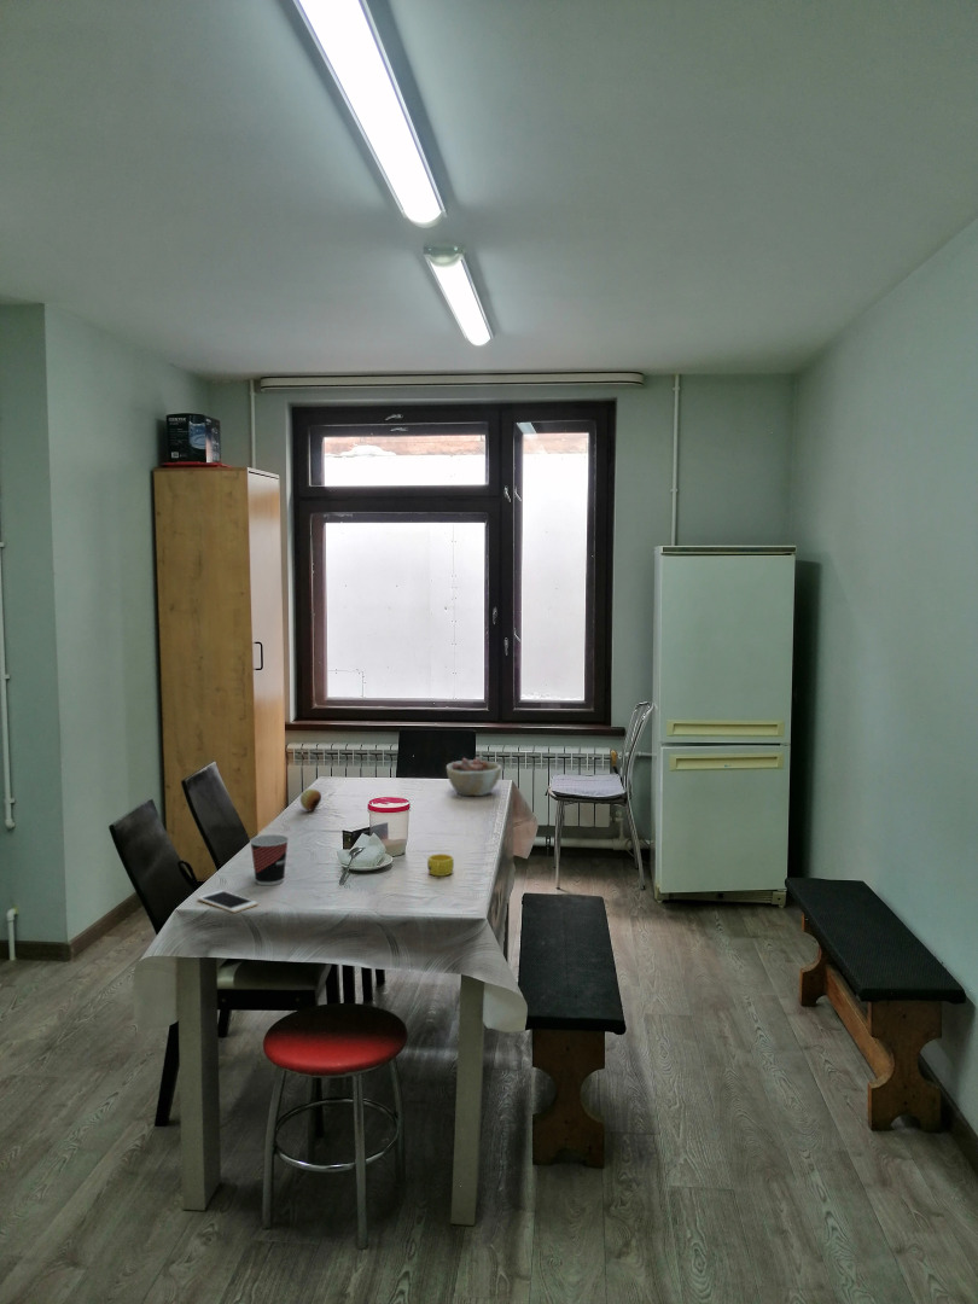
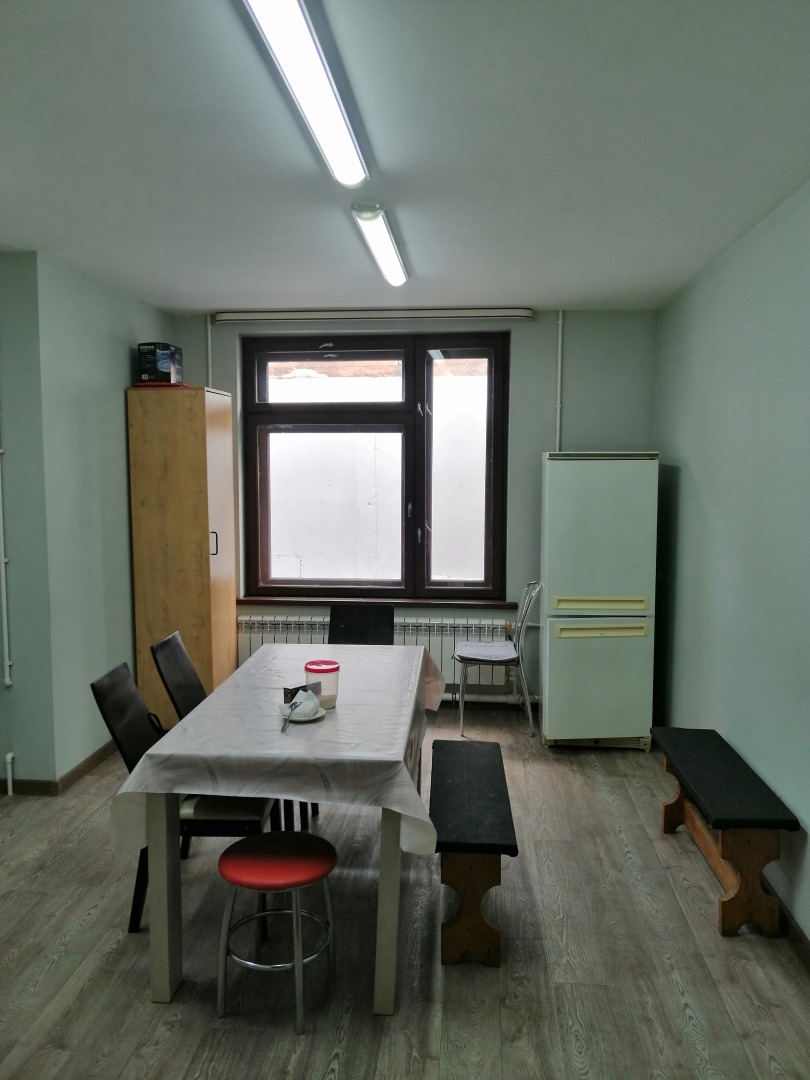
- cell phone [197,889,260,914]
- fruit [299,787,322,813]
- cup [426,852,455,878]
- bowl [446,756,502,797]
- cup [249,833,290,886]
